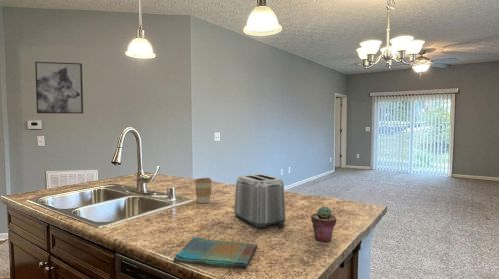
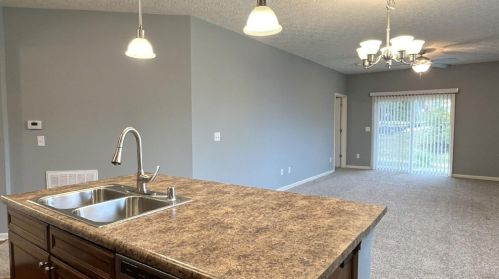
- potted succulent [310,206,337,243]
- wall art [34,61,84,115]
- coffee cup [194,177,213,204]
- toaster [233,173,287,230]
- dish towel [172,236,258,270]
